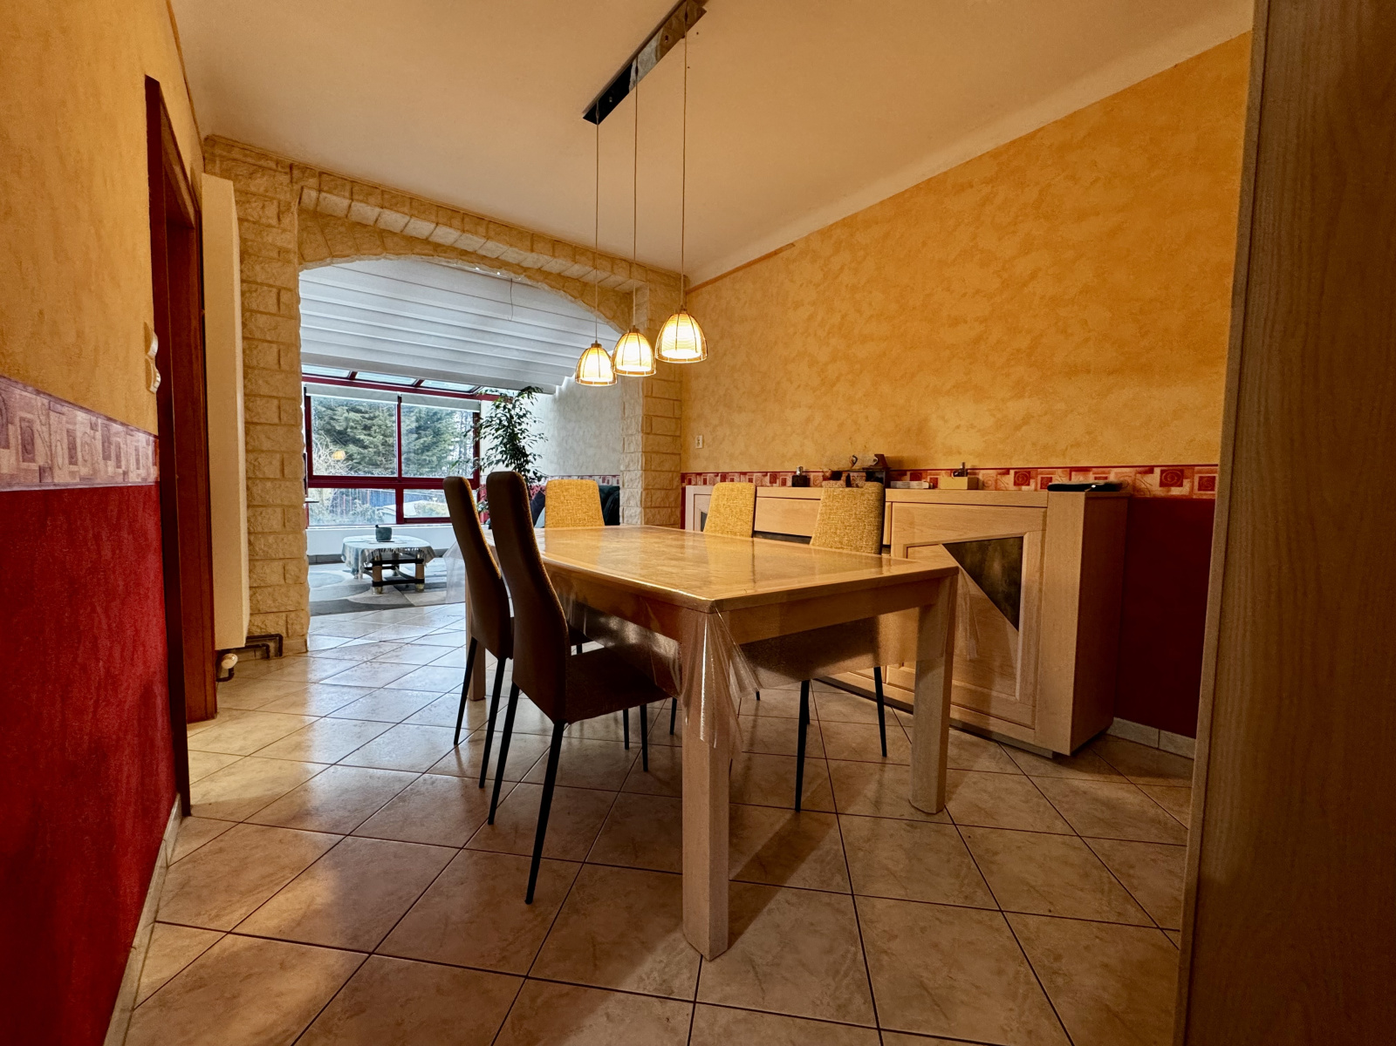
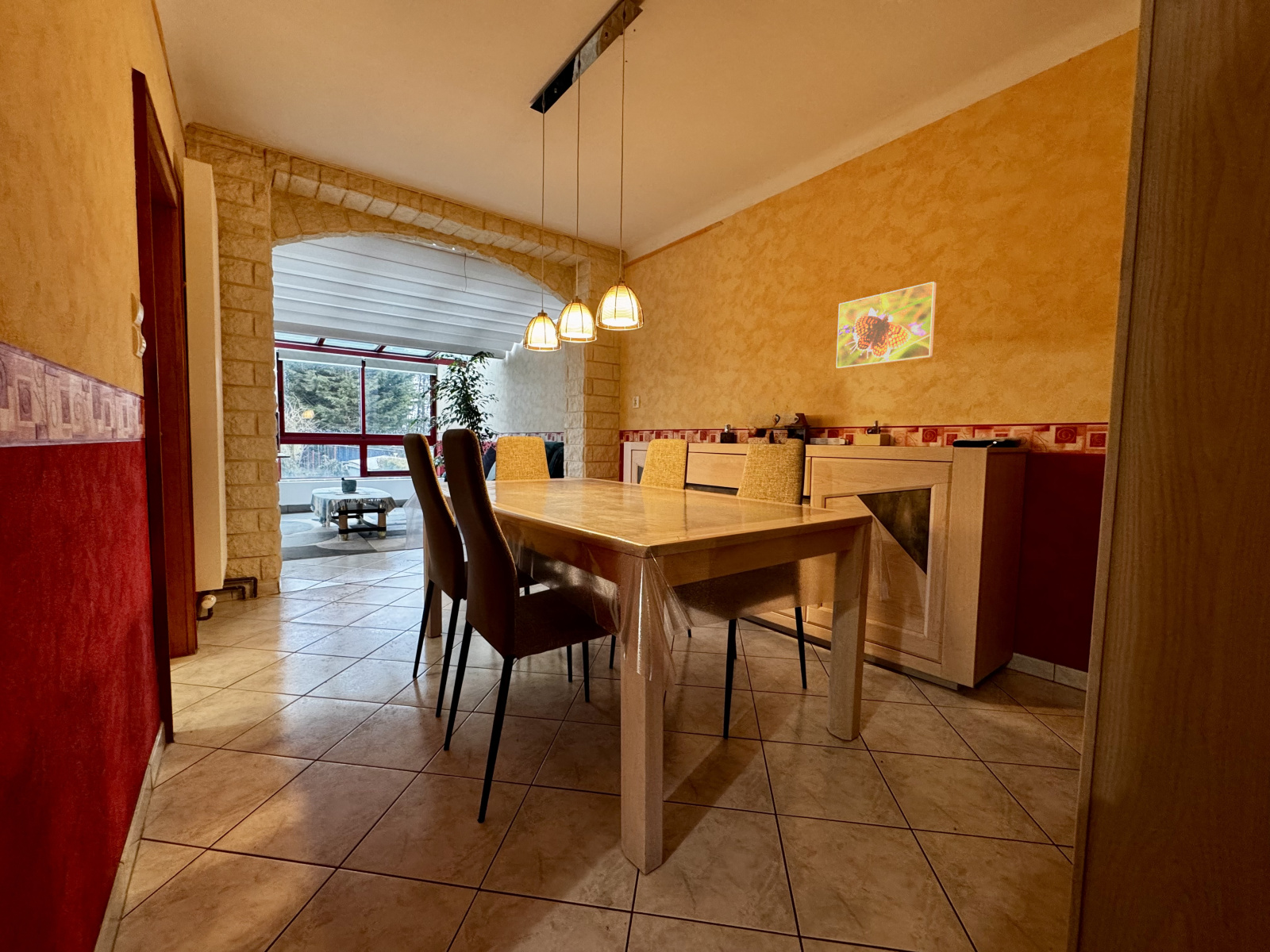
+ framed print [835,281,937,369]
